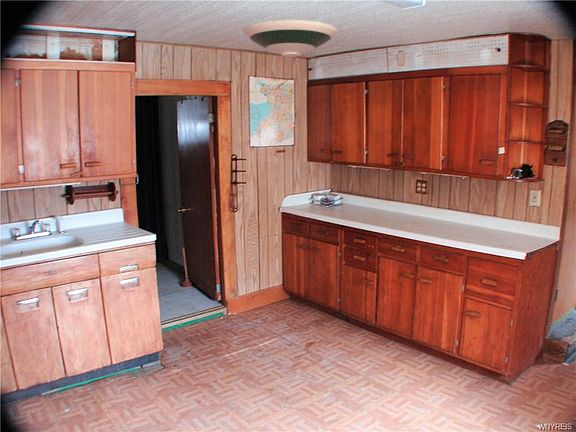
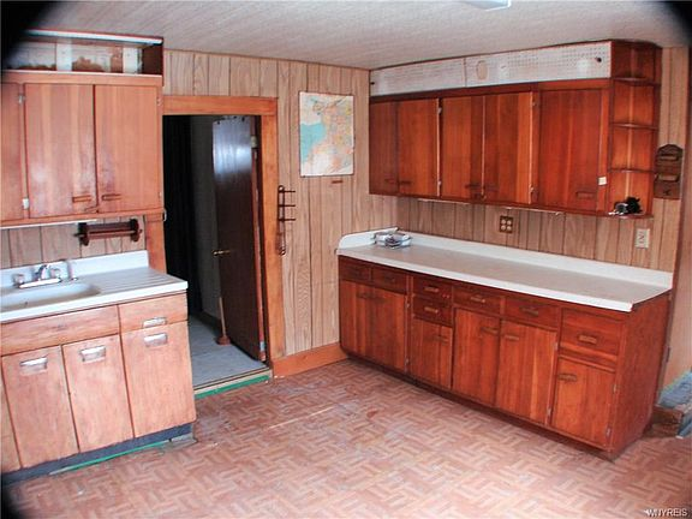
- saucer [242,19,339,58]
